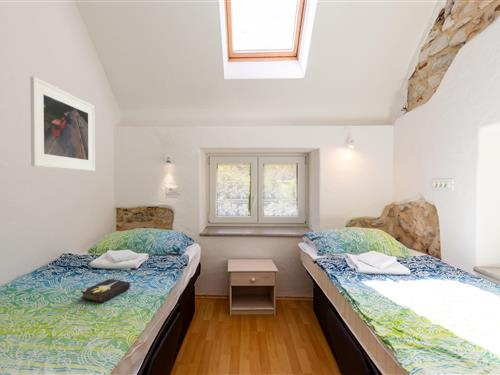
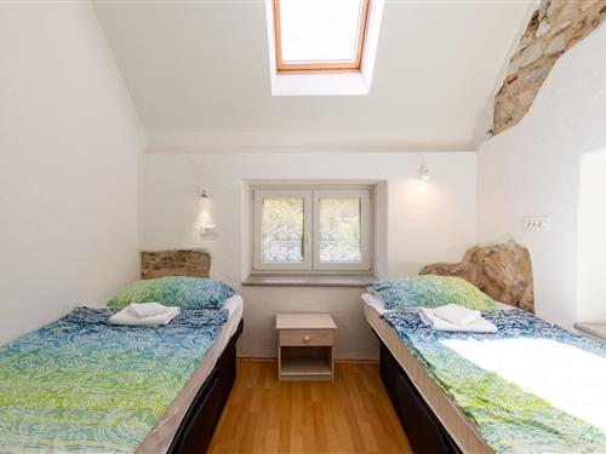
- hardback book [80,277,131,304]
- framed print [29,75,96,172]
